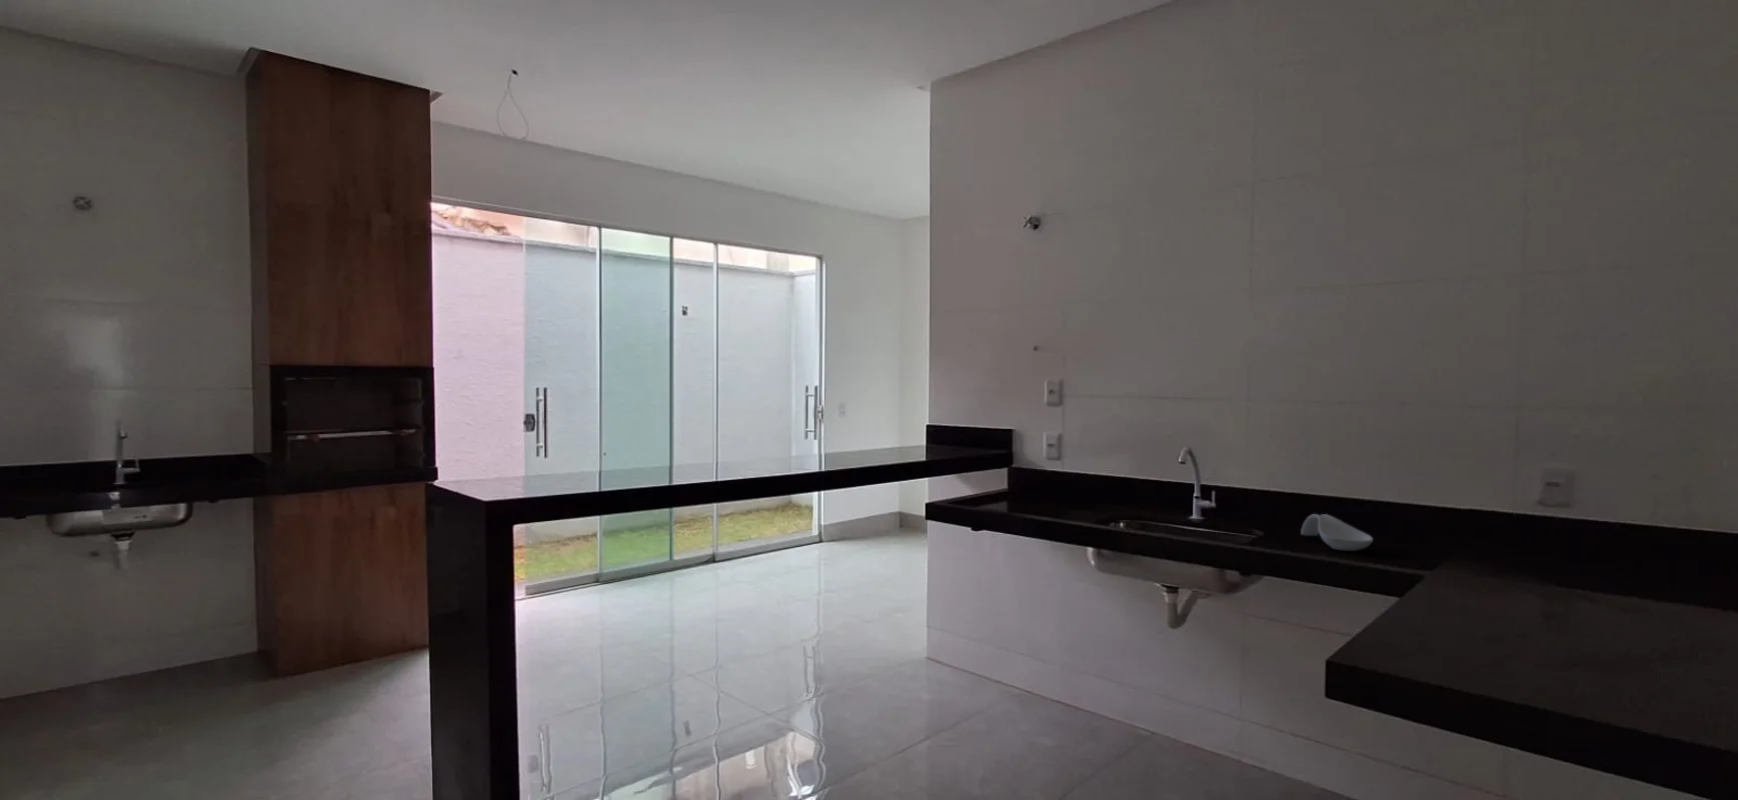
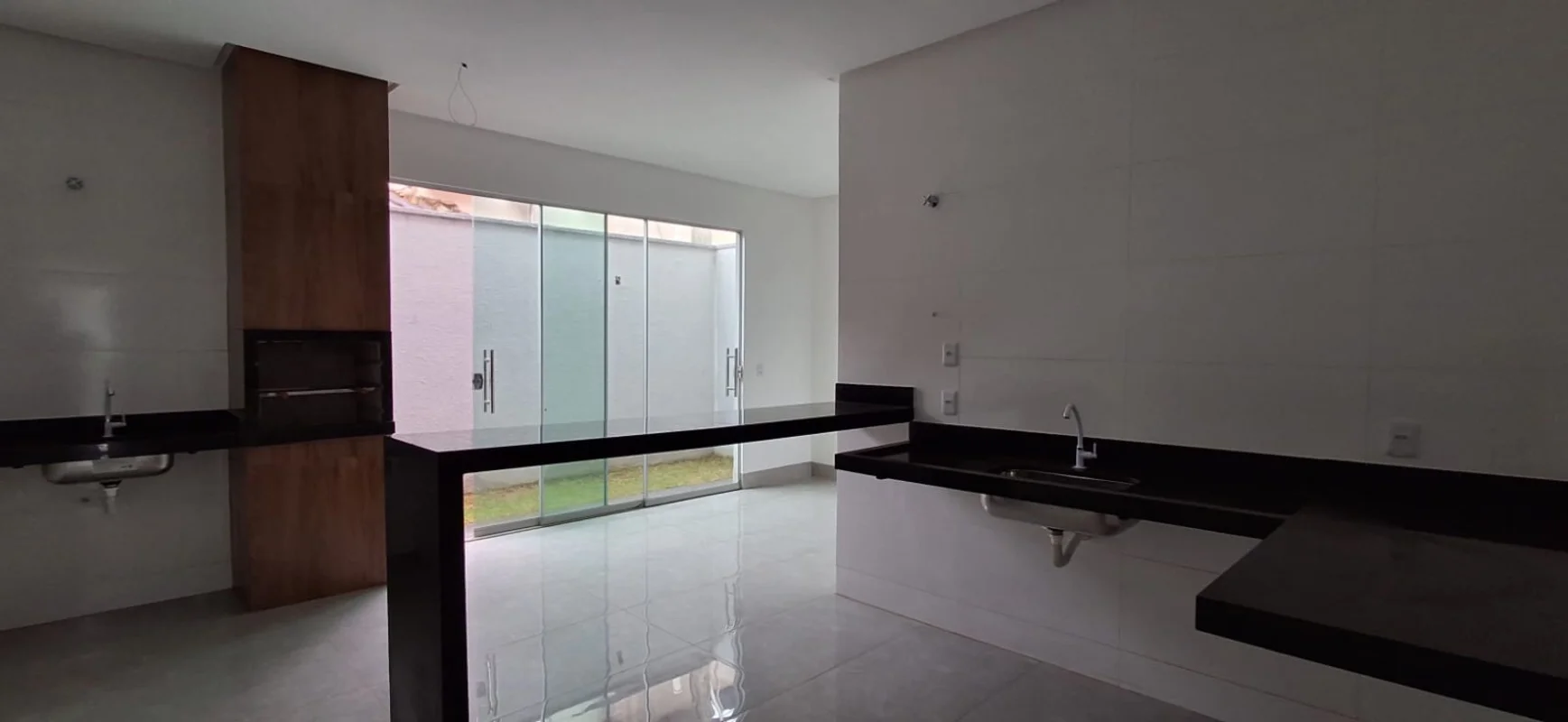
- spoon rest [1300,513,1373,552]
